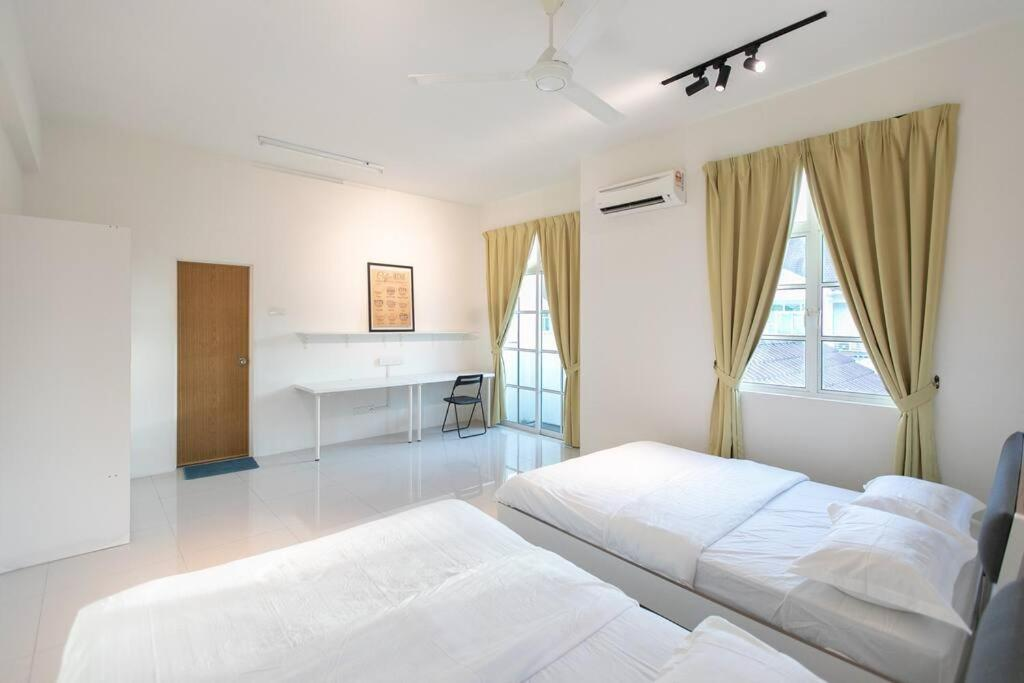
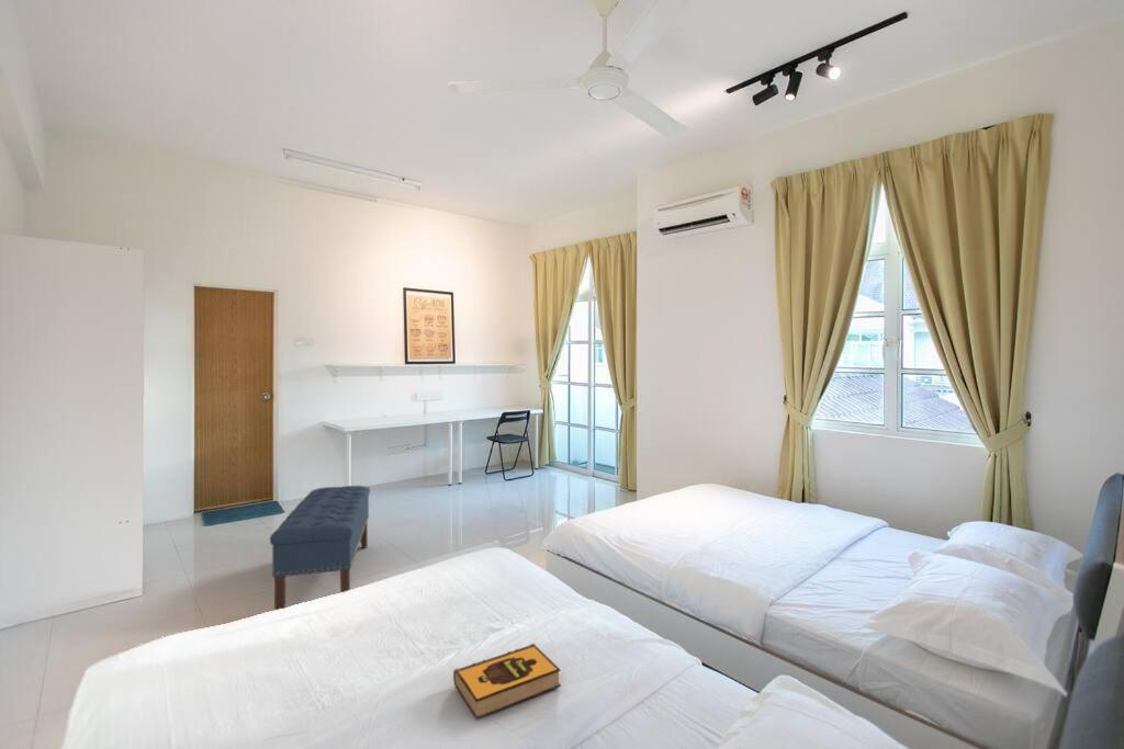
+ bench [269,485,371,611]
+ hardback book [452,643,562,720]
